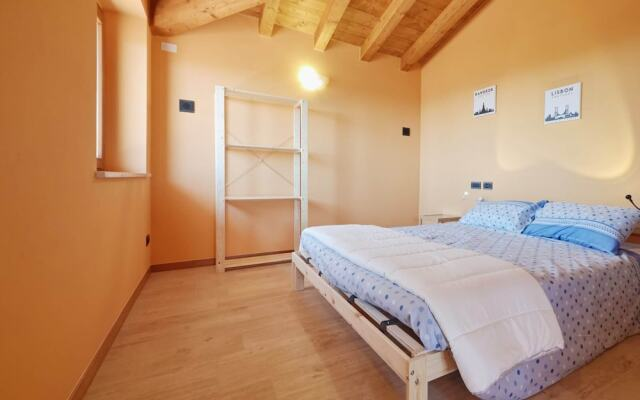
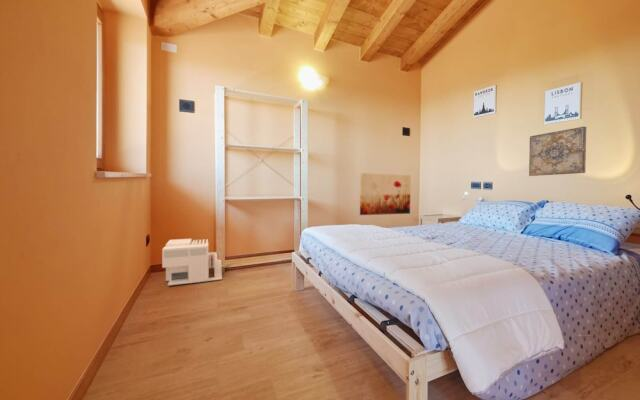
+ wall art [528,125,587,177]
+ architectural model [161,238,223,287]
+ wall art [359,172,411,216]
